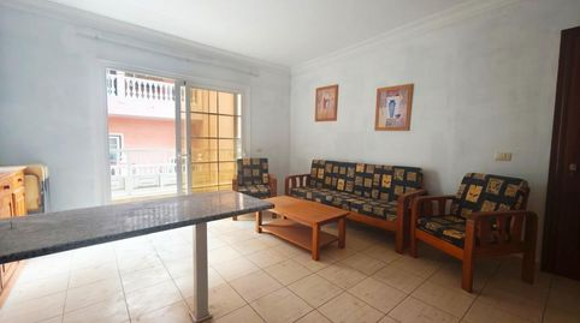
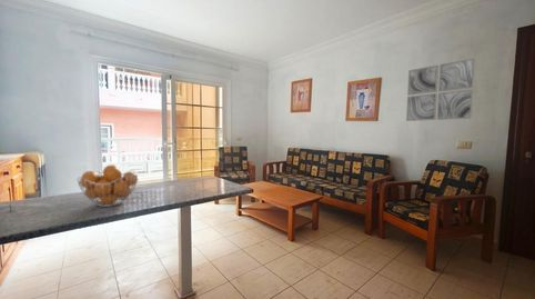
+ wall art [405,57,477,122]
+ fruit basket [77,163,140,208]
